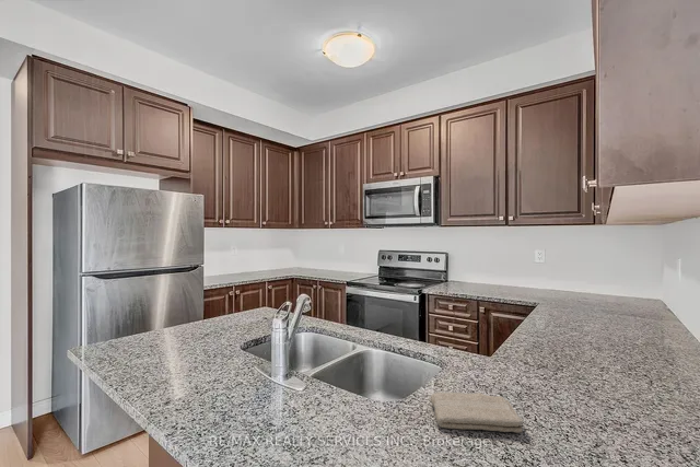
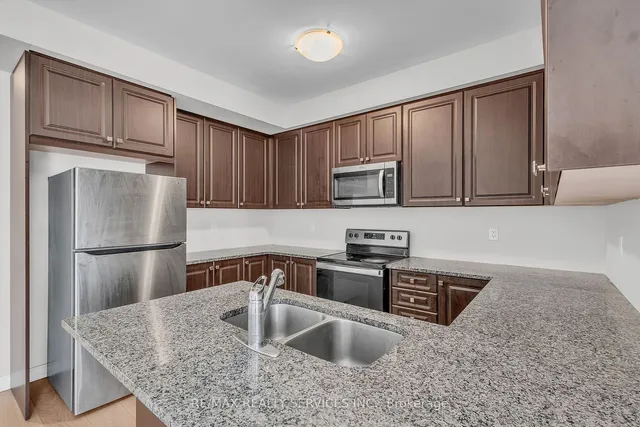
- washcloth [429,392,524,434]
